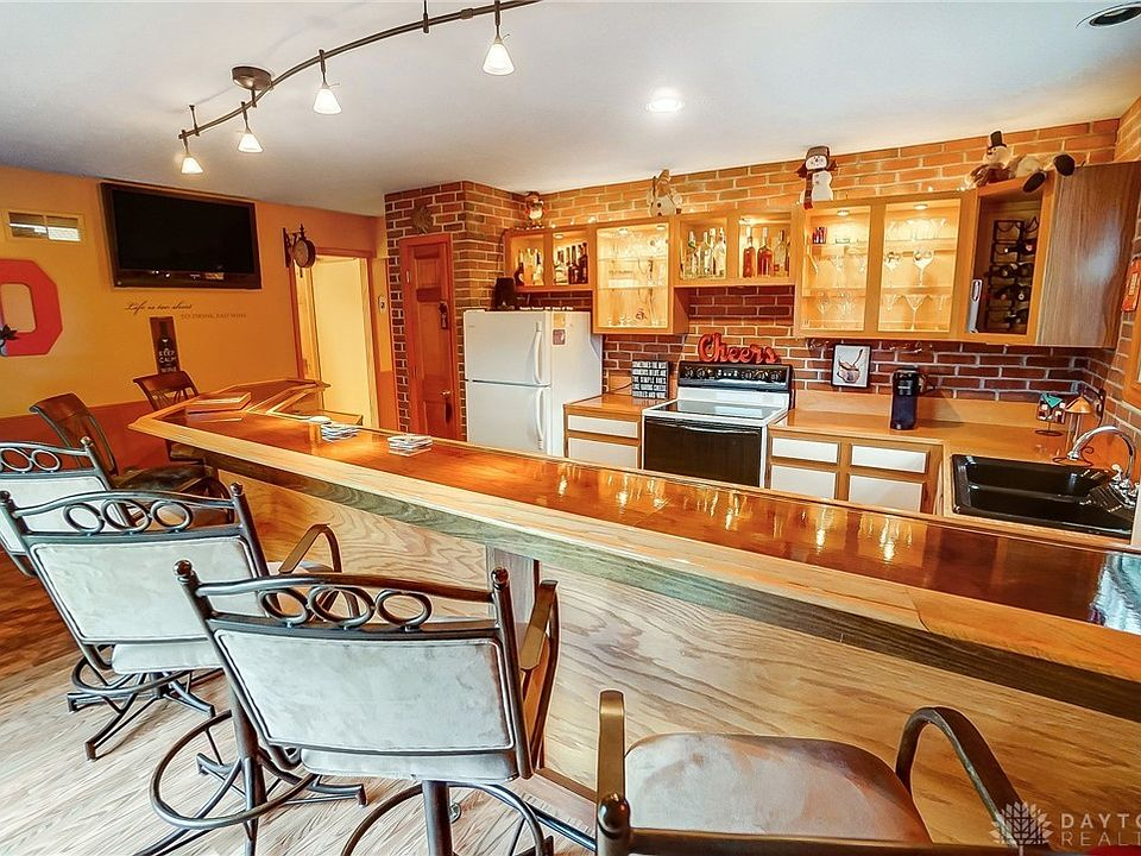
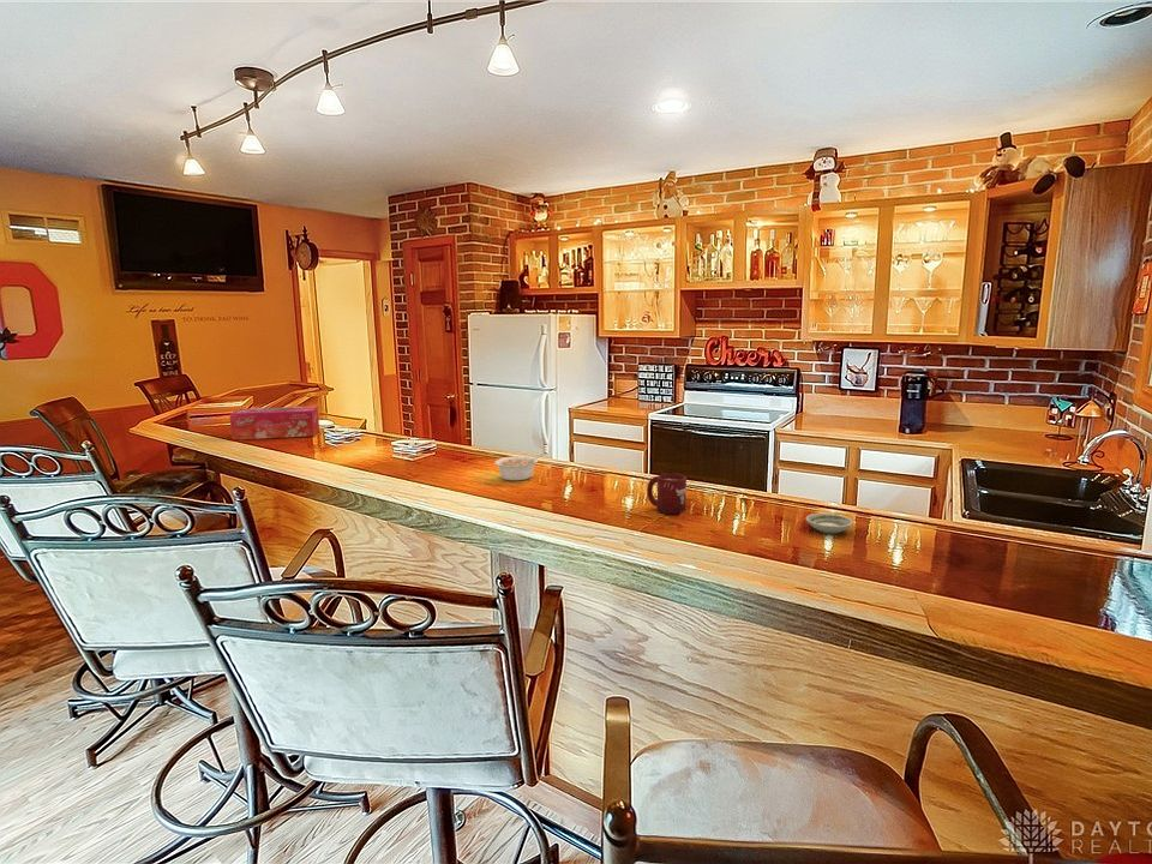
+ tissue box [228,404,320,442]
+ legume [493,452,546,481]
+ saucer [804,512,854,535]
+ cup [646,473,688,516]
